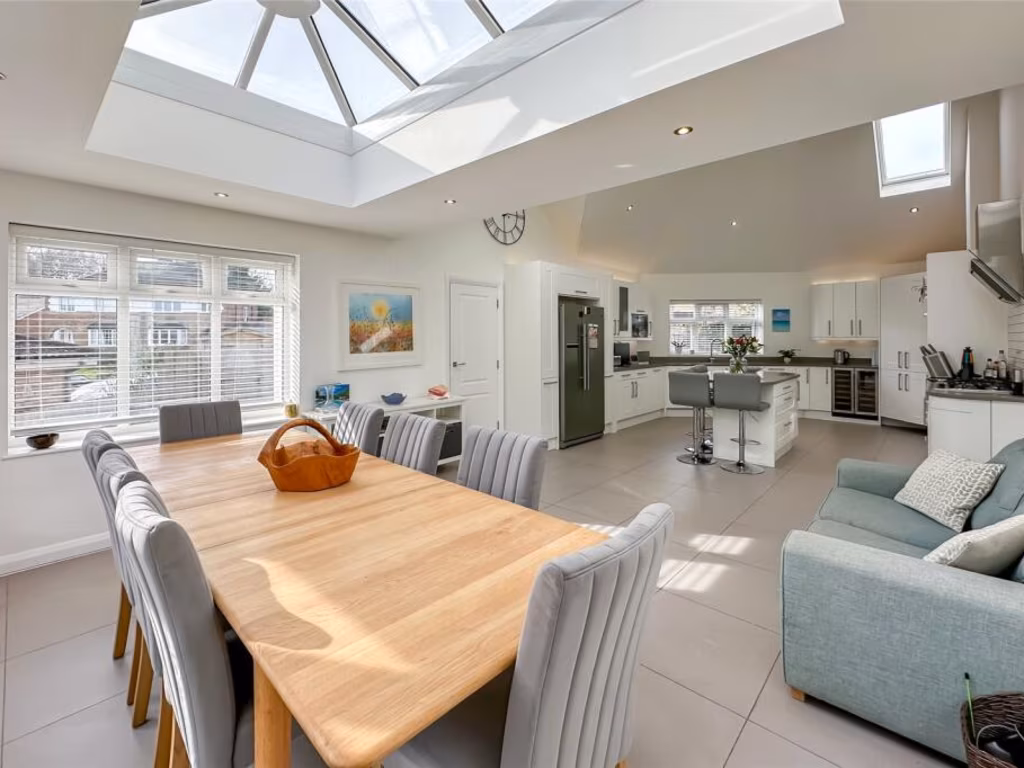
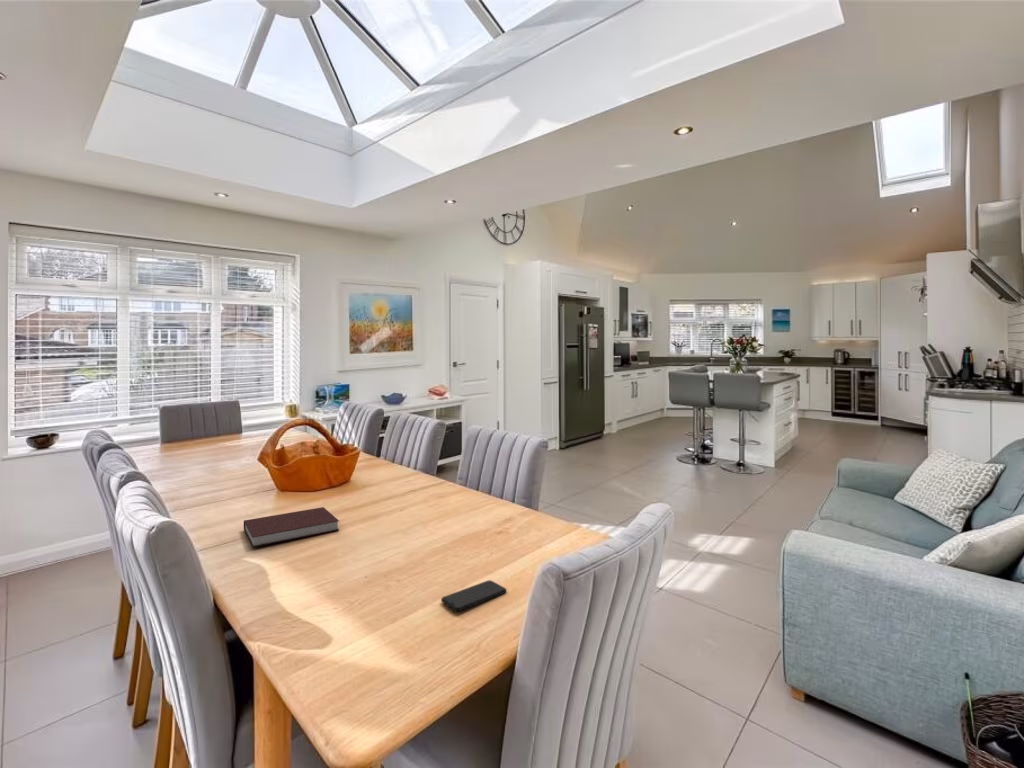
+ notebook [243,506,340,548]
+ smartphone [440,579,507,612]
